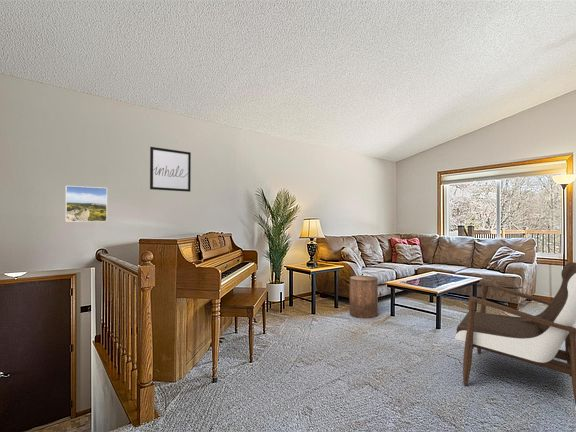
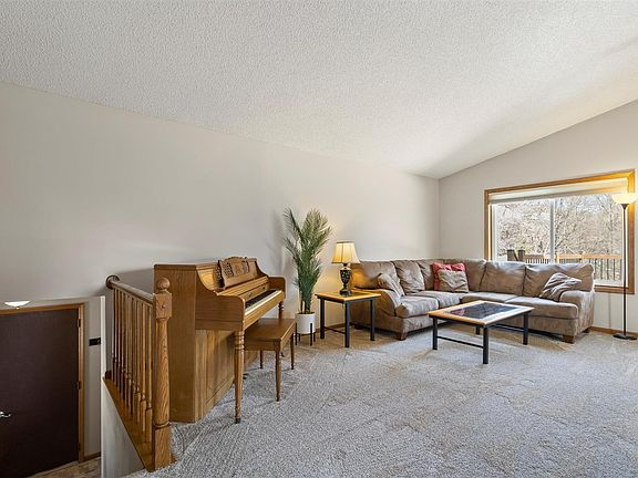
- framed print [64,185,108,223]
- armchair [454,261,576,405]
- stool [349,275,379,319]
- wall art [149,146,192,193]
